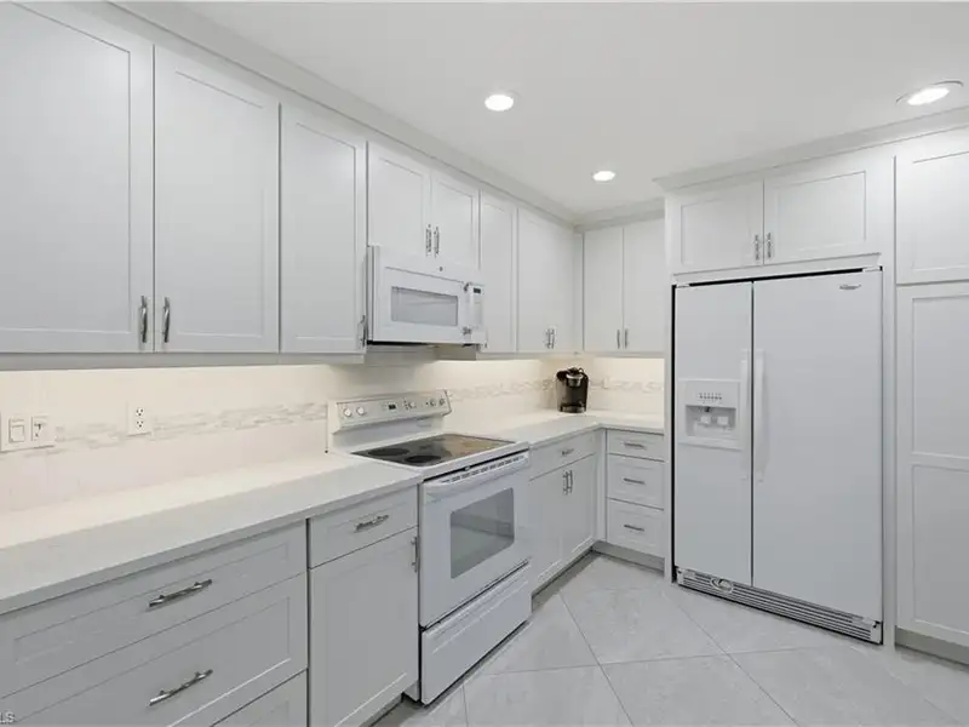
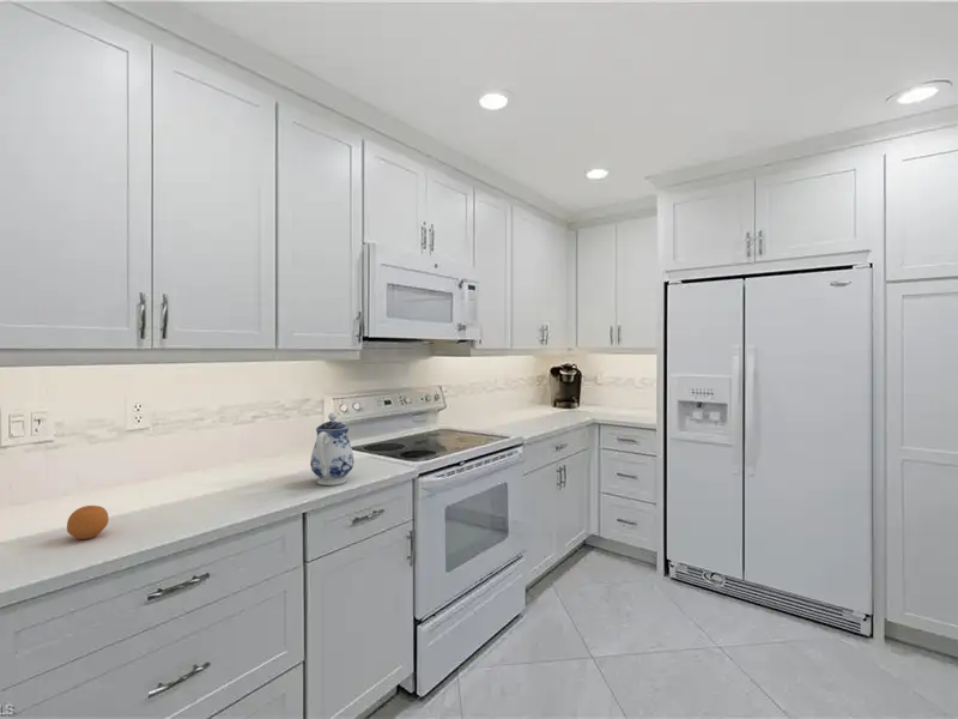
+ fruit [66,504,110,540]
+ teapot [309,412,354,487]
